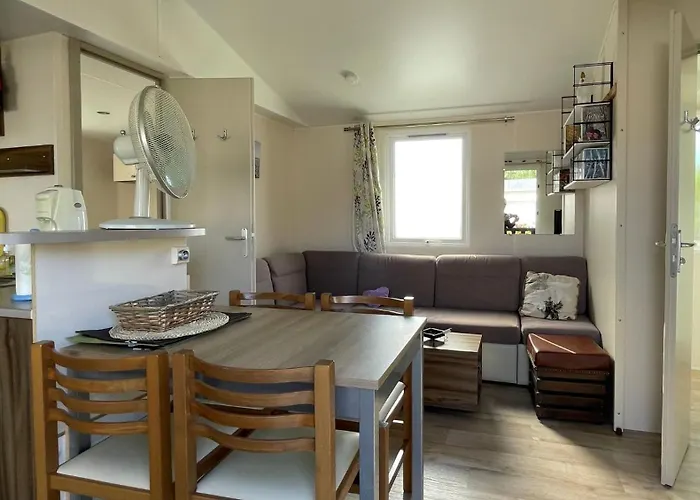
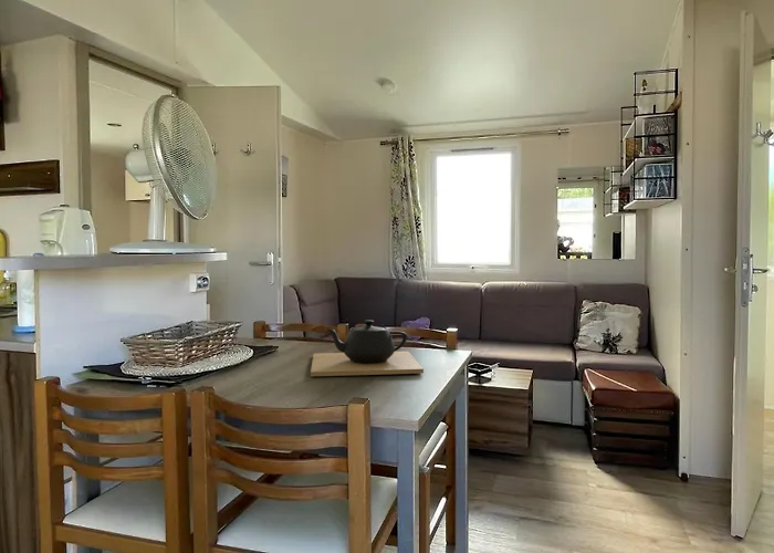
+ teapot [310,319,425,377]
